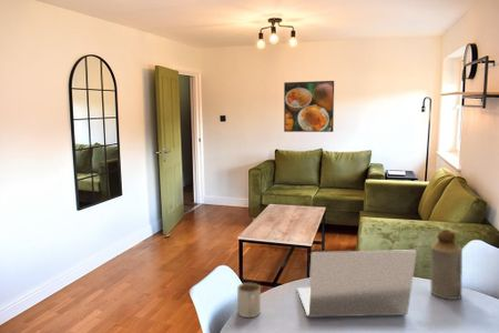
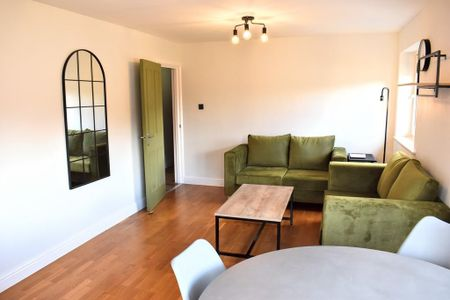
- laptop [296,249,418,317]
- mug [236,282,262,319]
- bottle [429,229,464,301]
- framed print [283,80,335,133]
